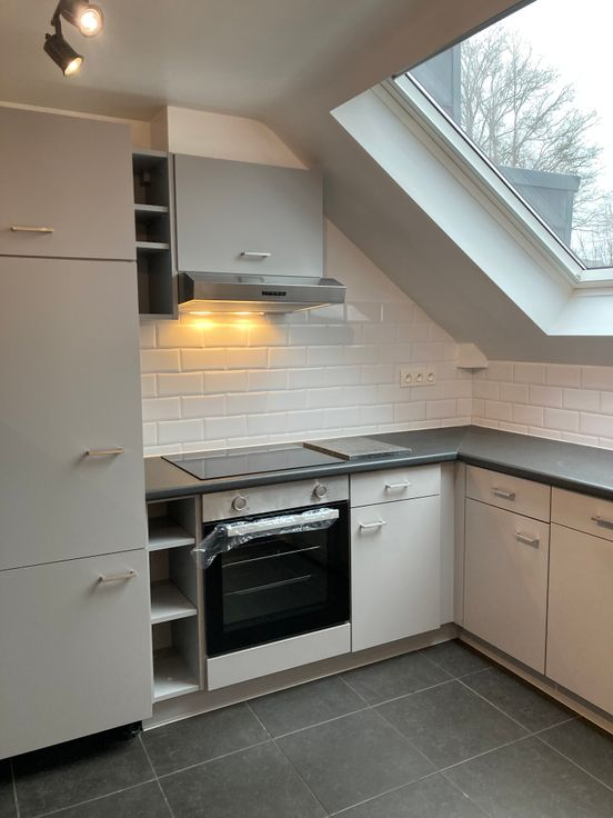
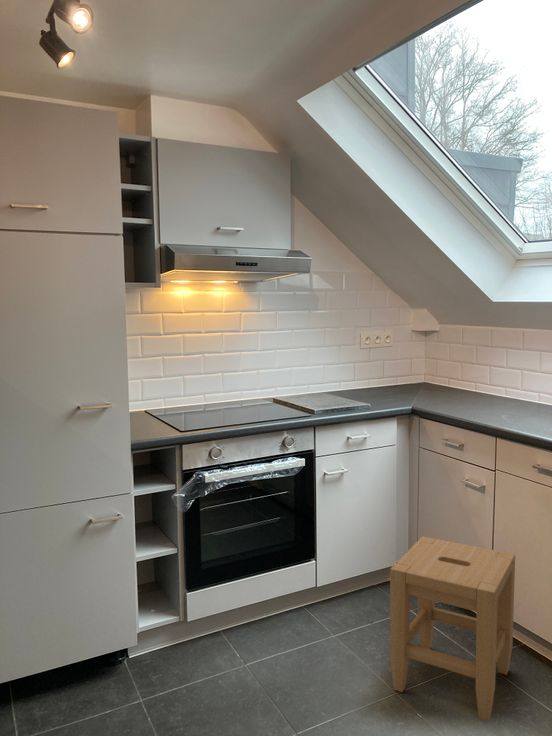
+ stool [389,535,516,723]
